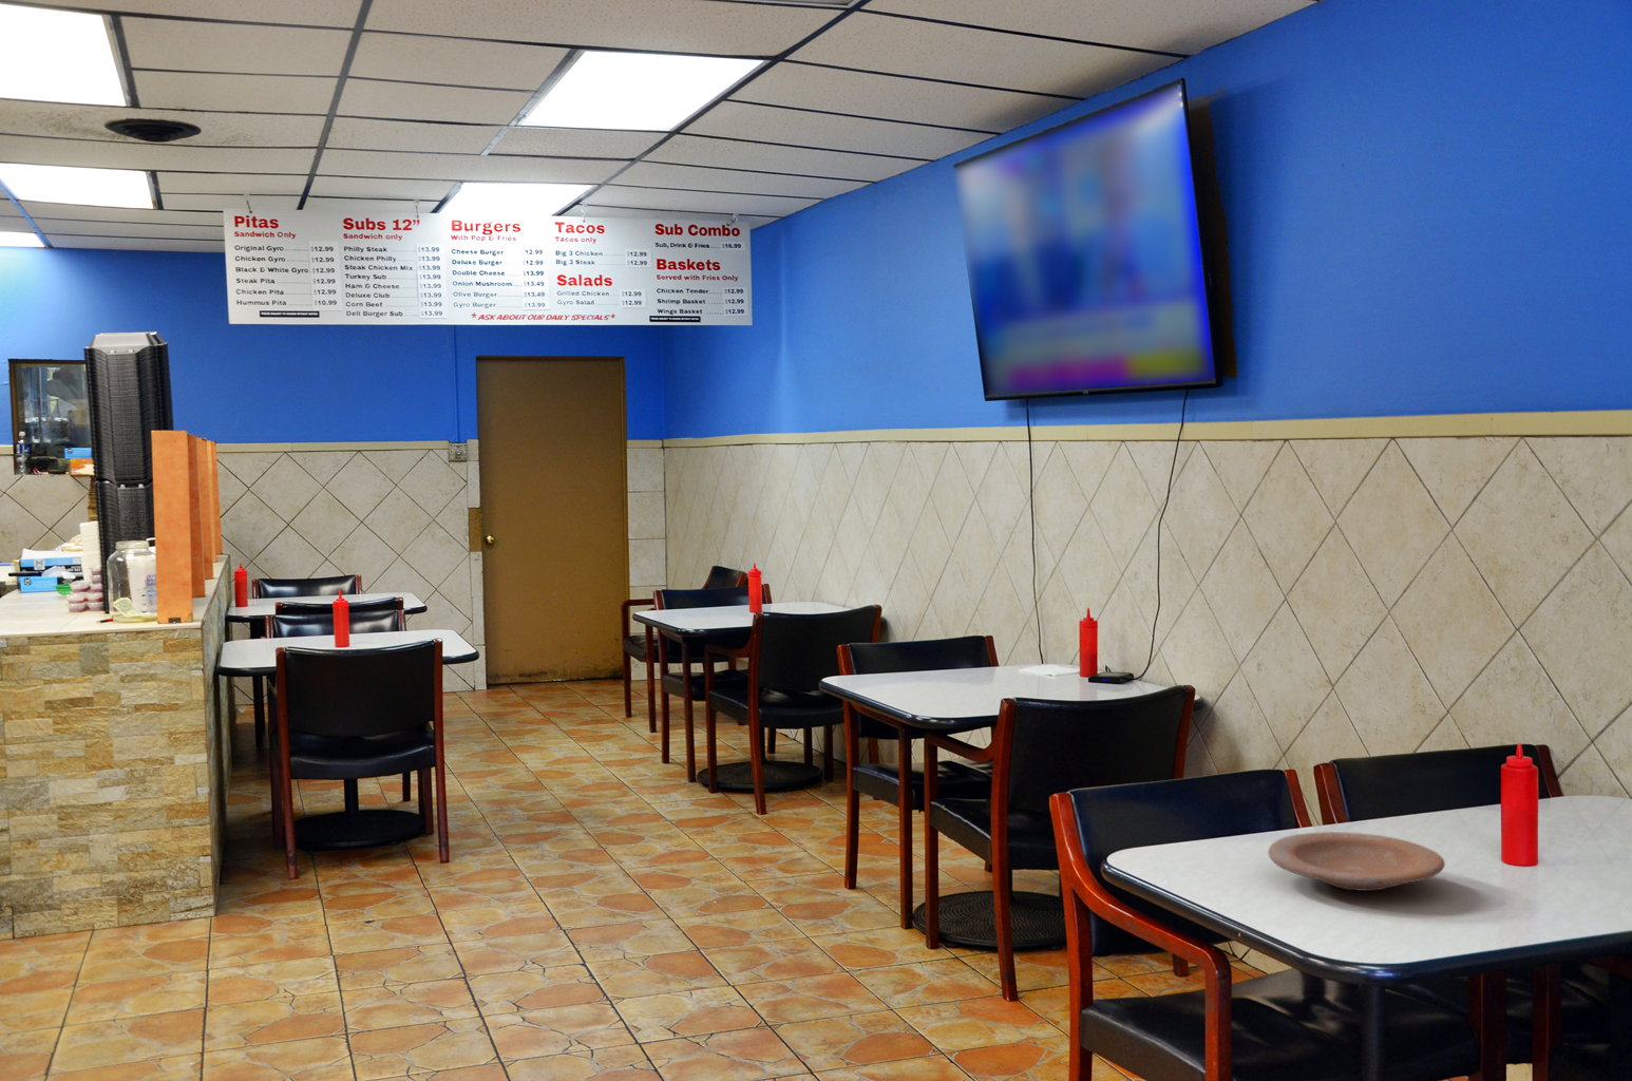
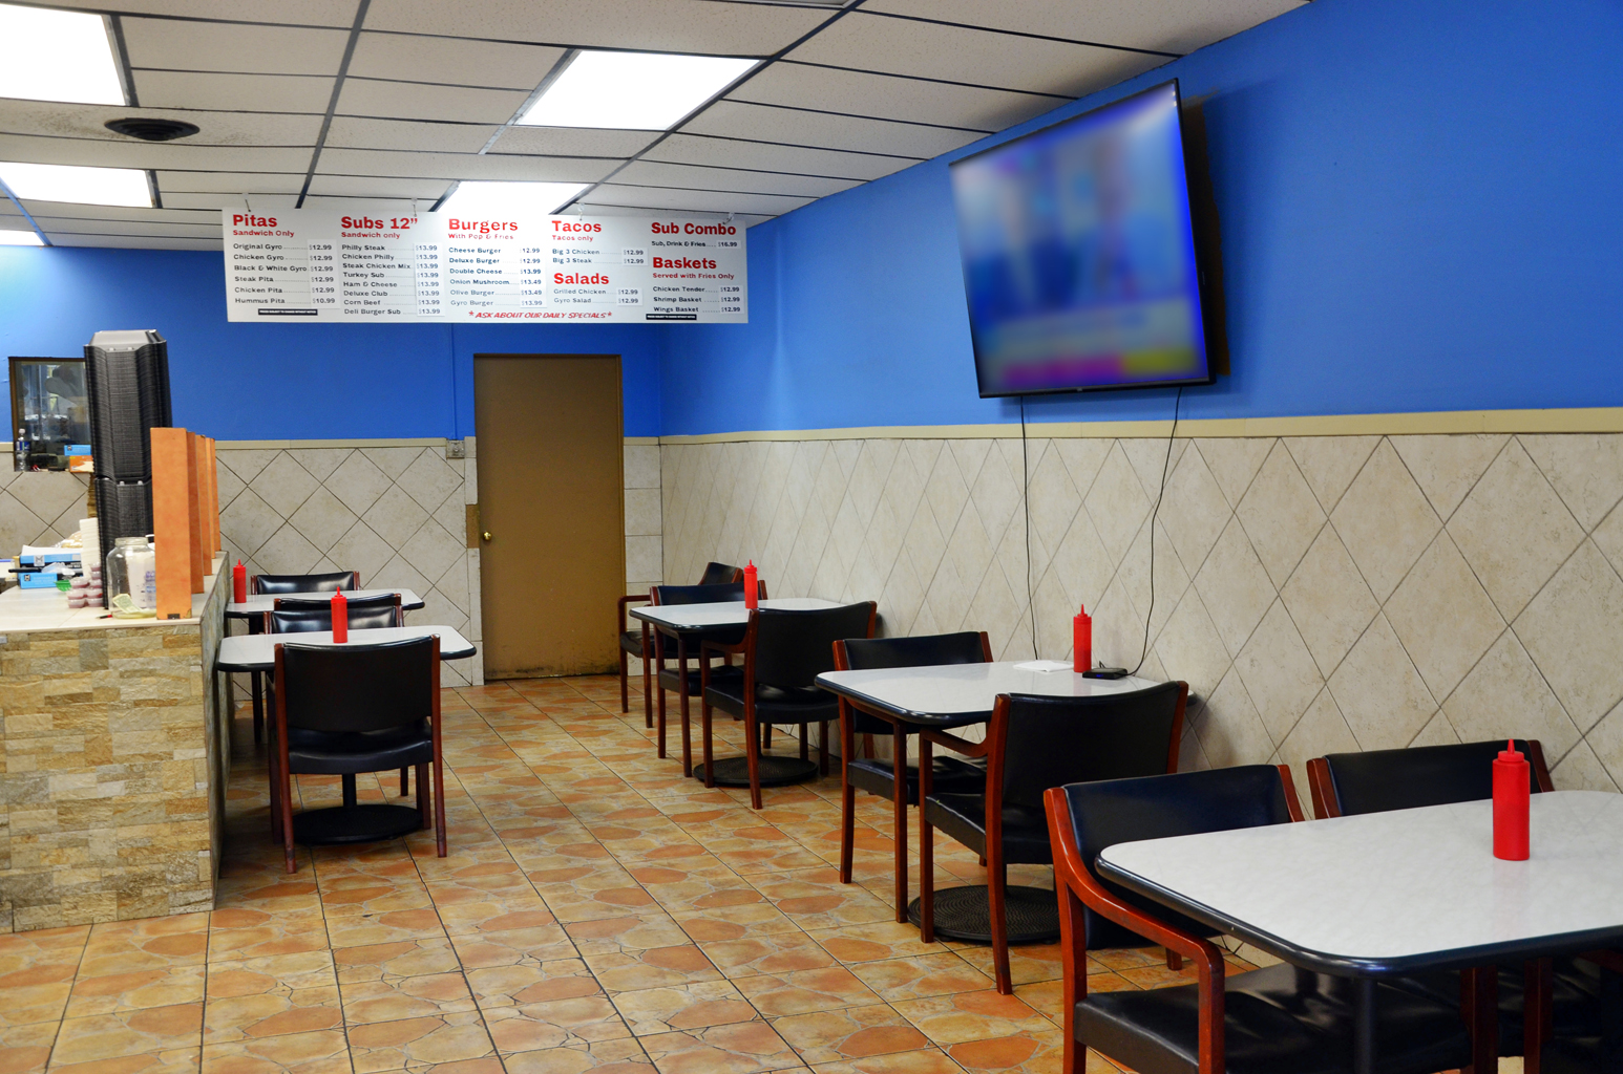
- plate [1267,831,1446,892]
